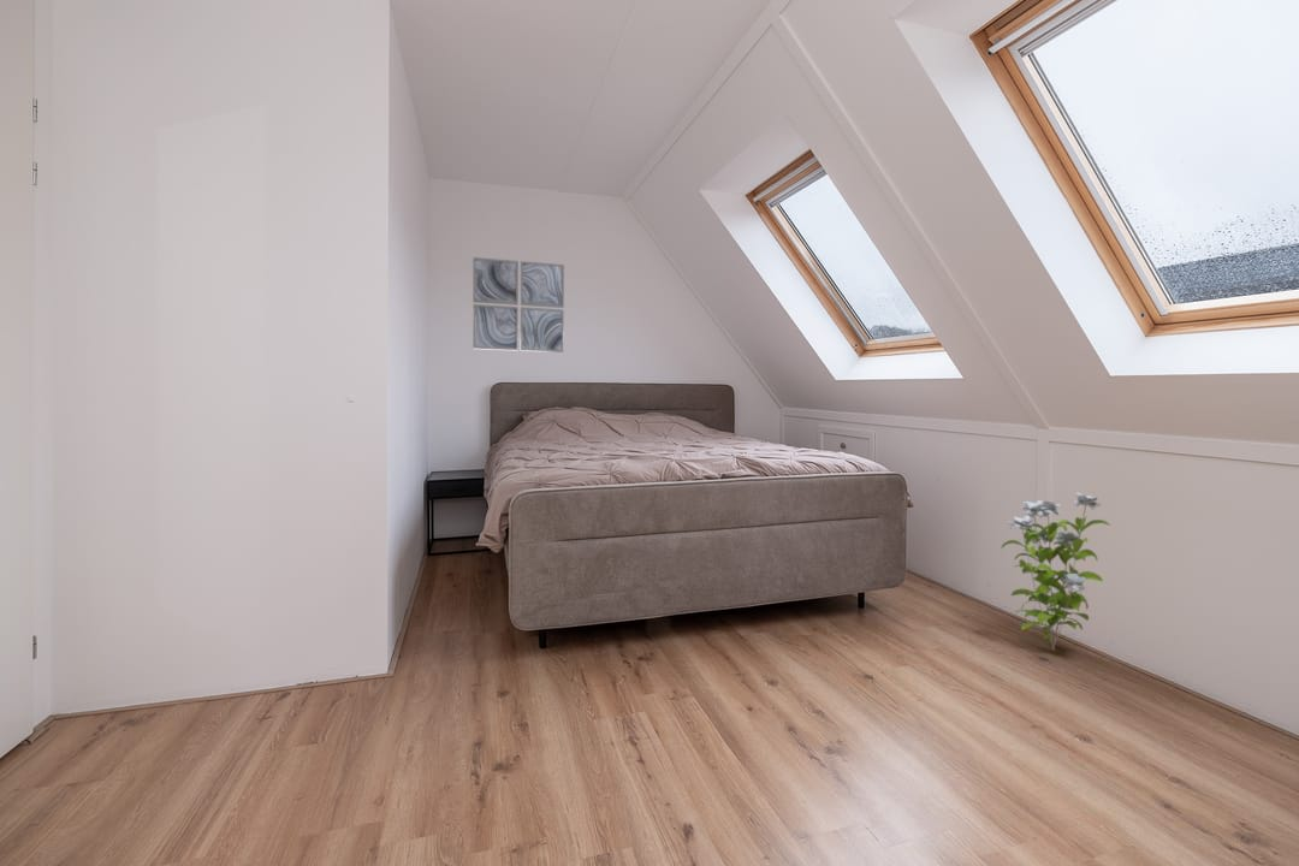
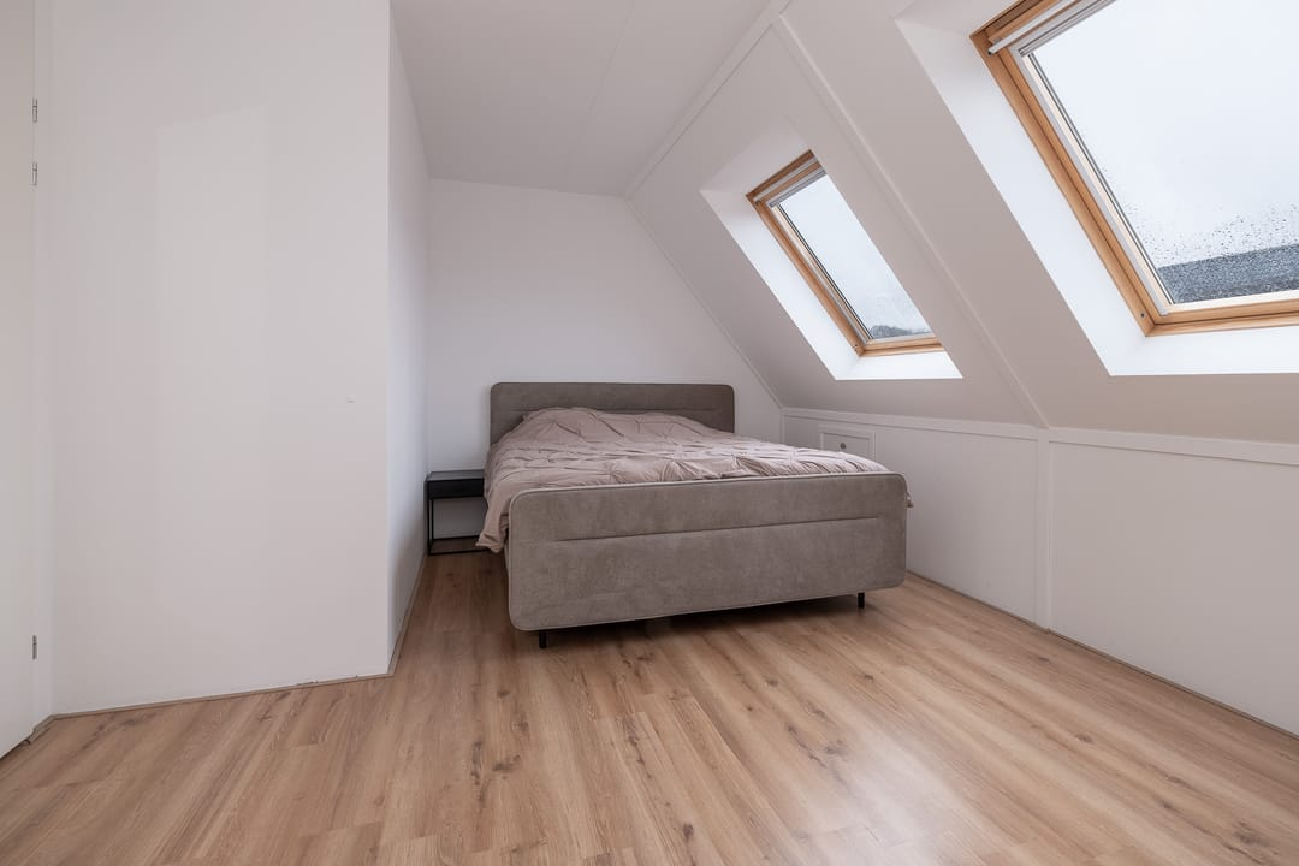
- decorative plant [1001,492,1111,652]
- wall art [471,256,565,354]
